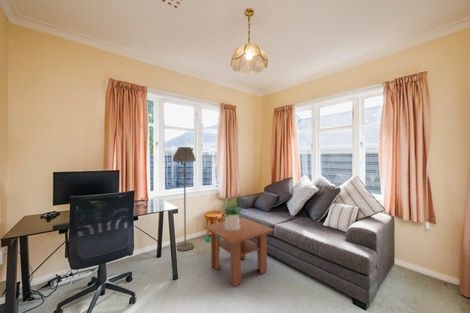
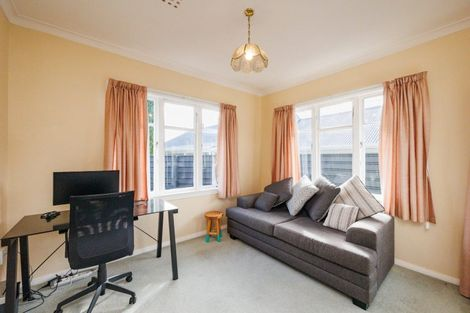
- floor lamp [172,146,197,252]
- potted plant [221,197,245,231]
- coffee table [203,216,275,288]
